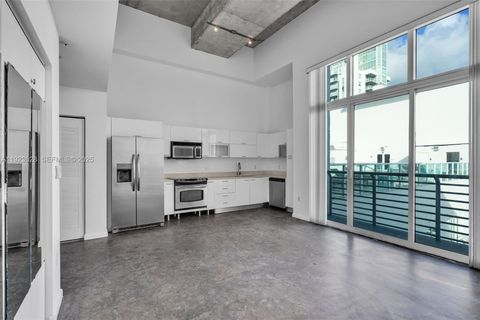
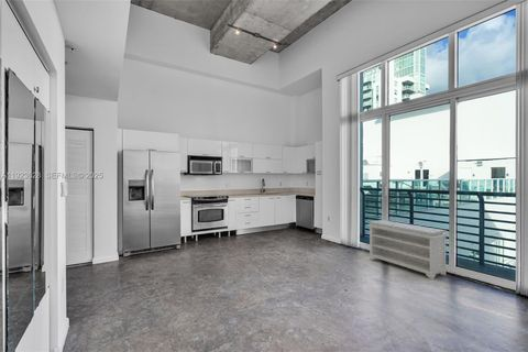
+ bench [366,219,450,280]
